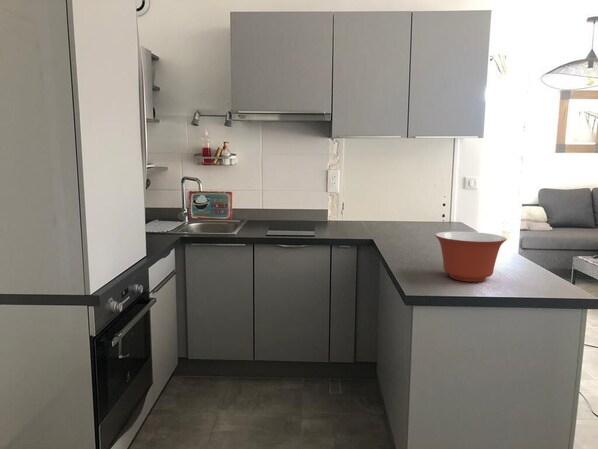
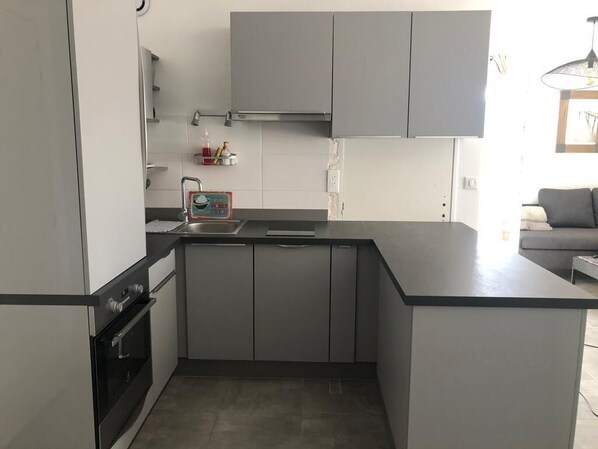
- mixing bowl [434,230,507,283]
